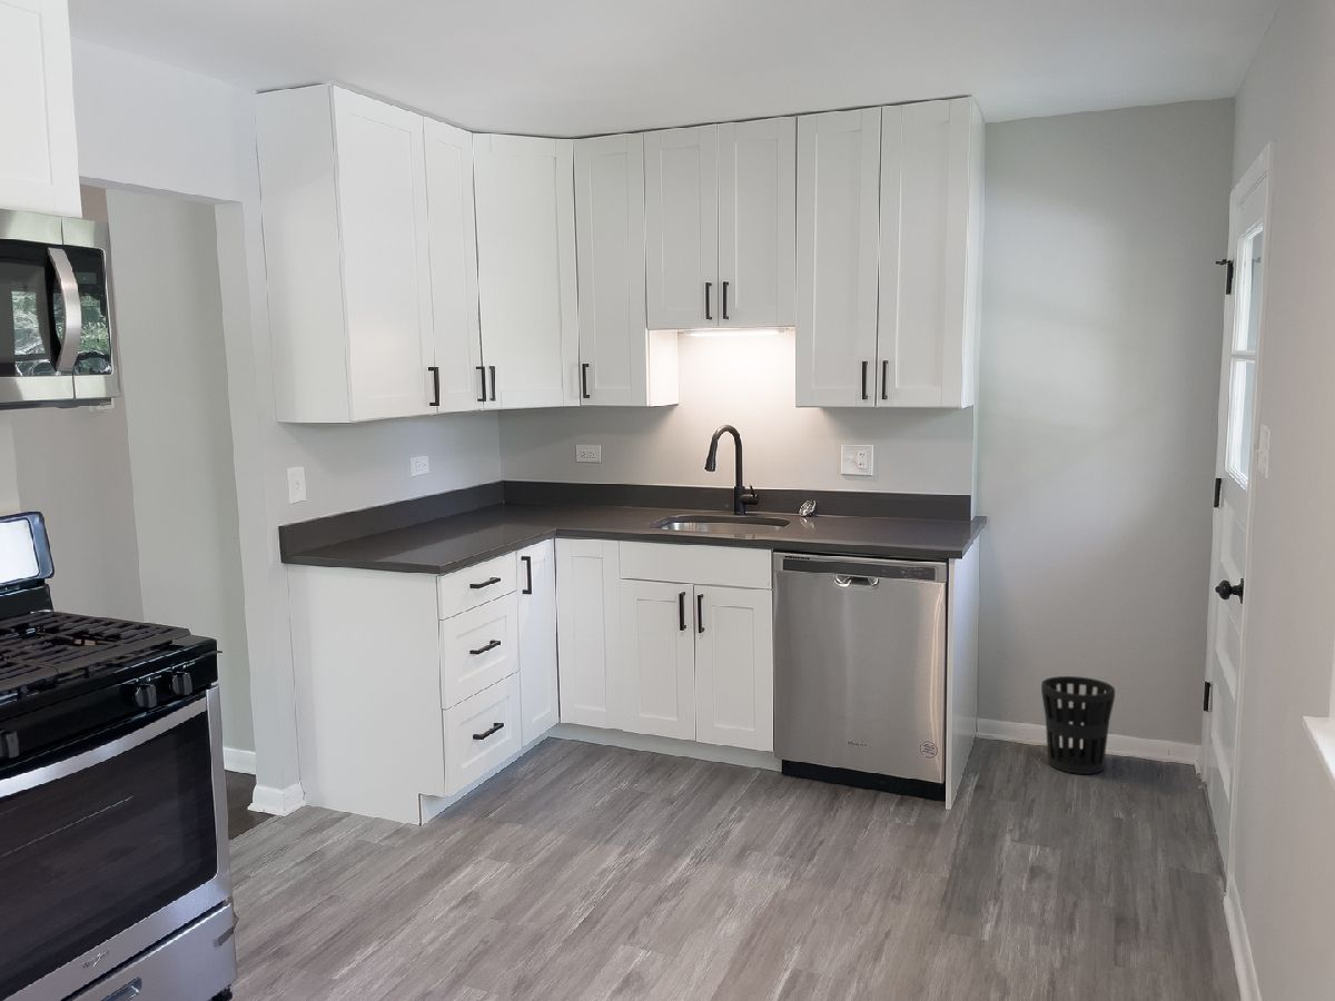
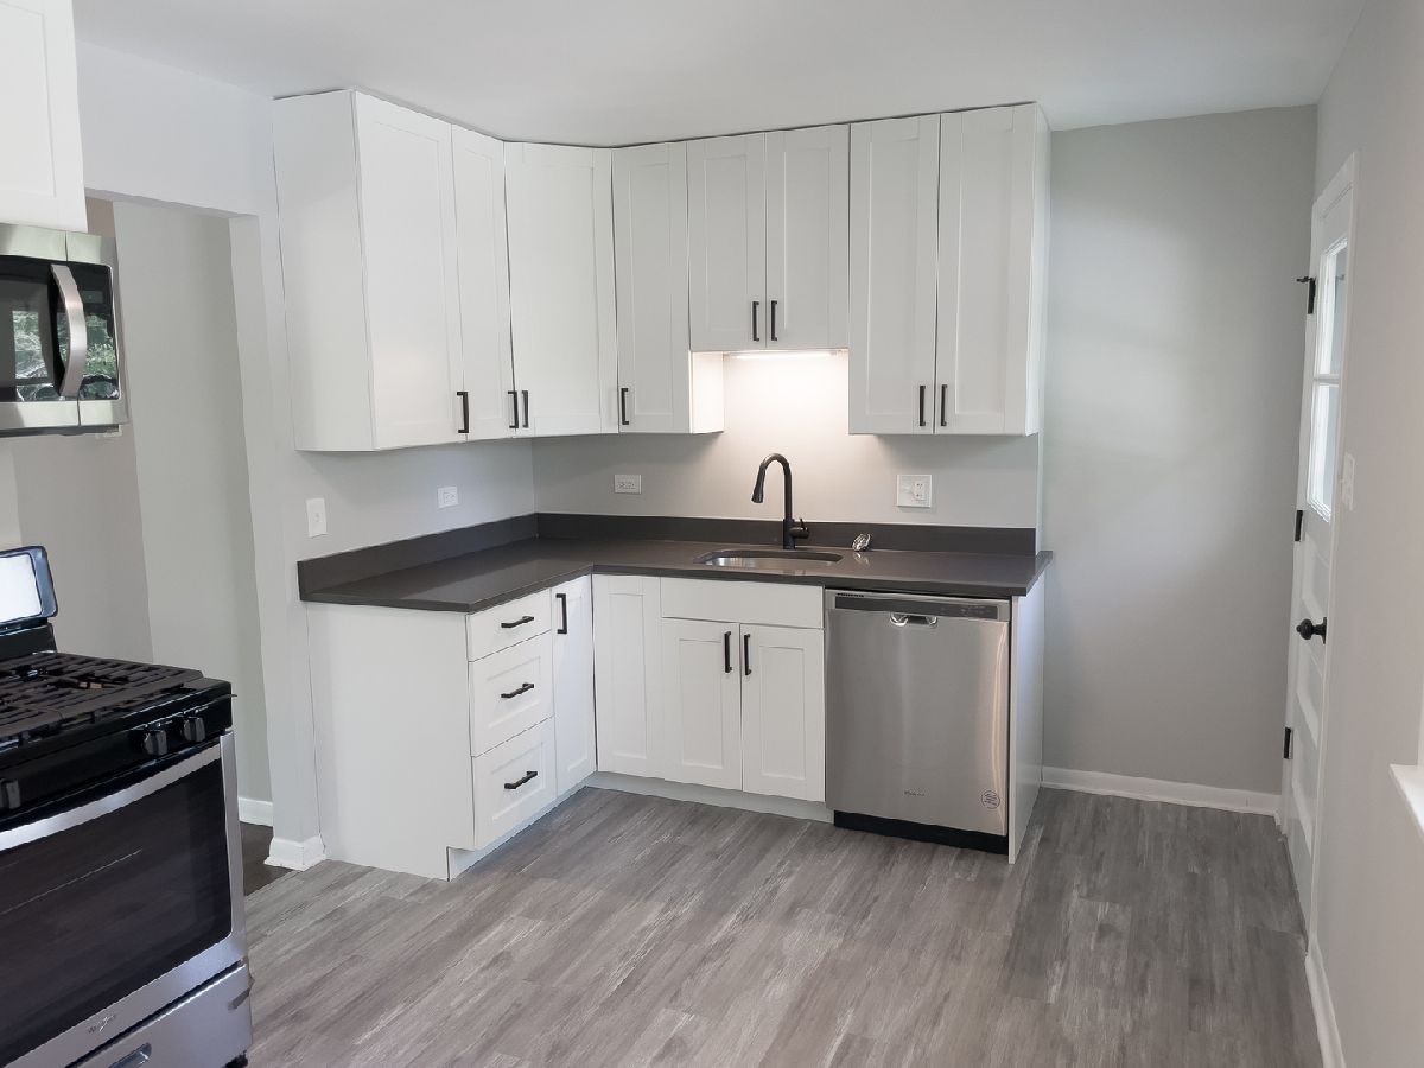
- wastebasket [1040,675,1116,775]
